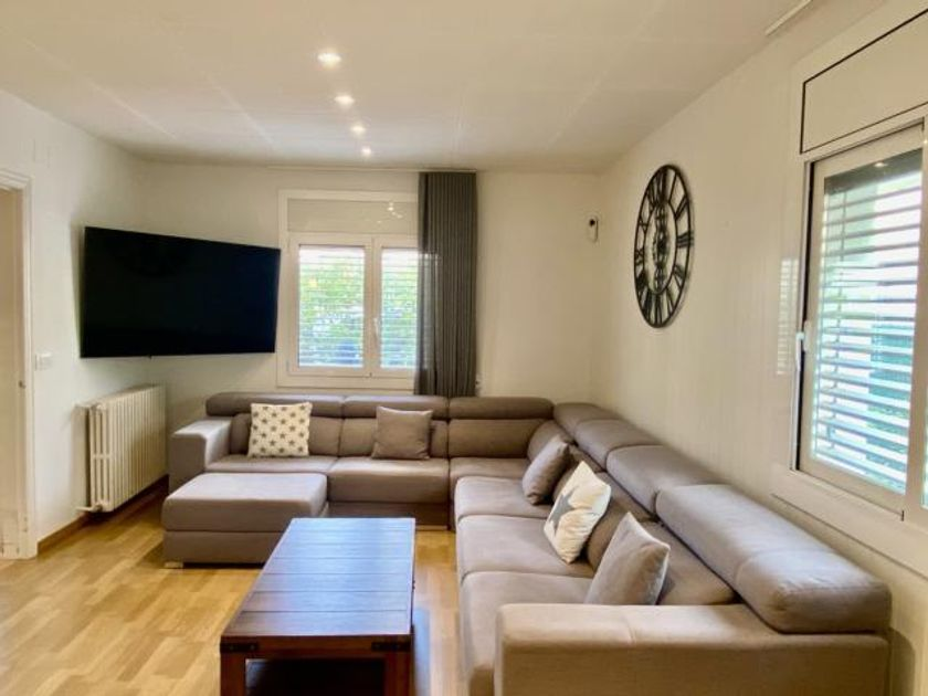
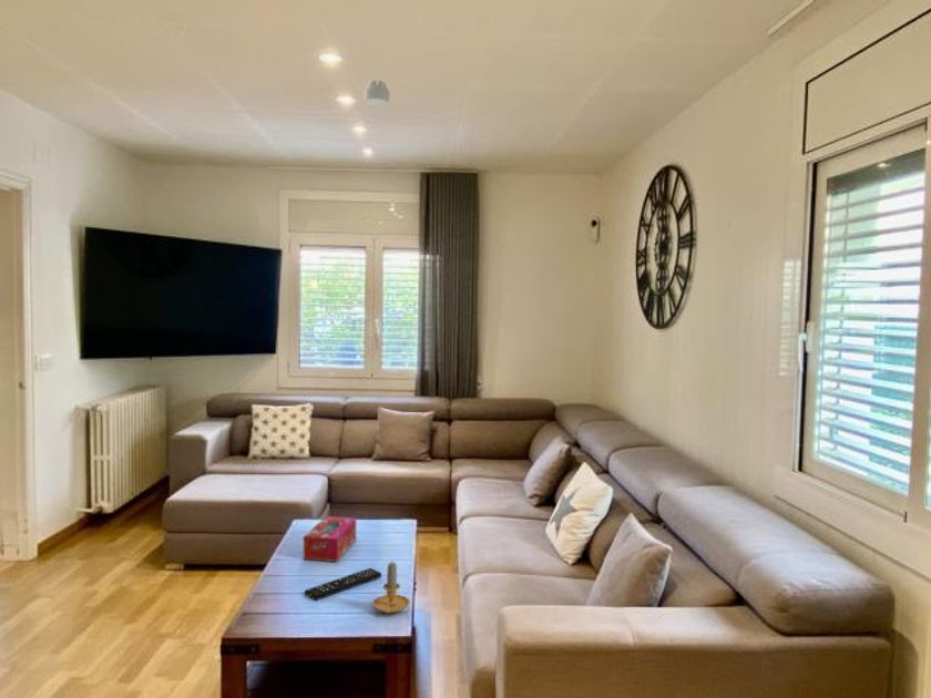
+ smoke detector [364,79,391,107]
+ remote control [304,567,382,602]
+ candle [371,562,411,614]
+ tissue box [303,515,357,563]
